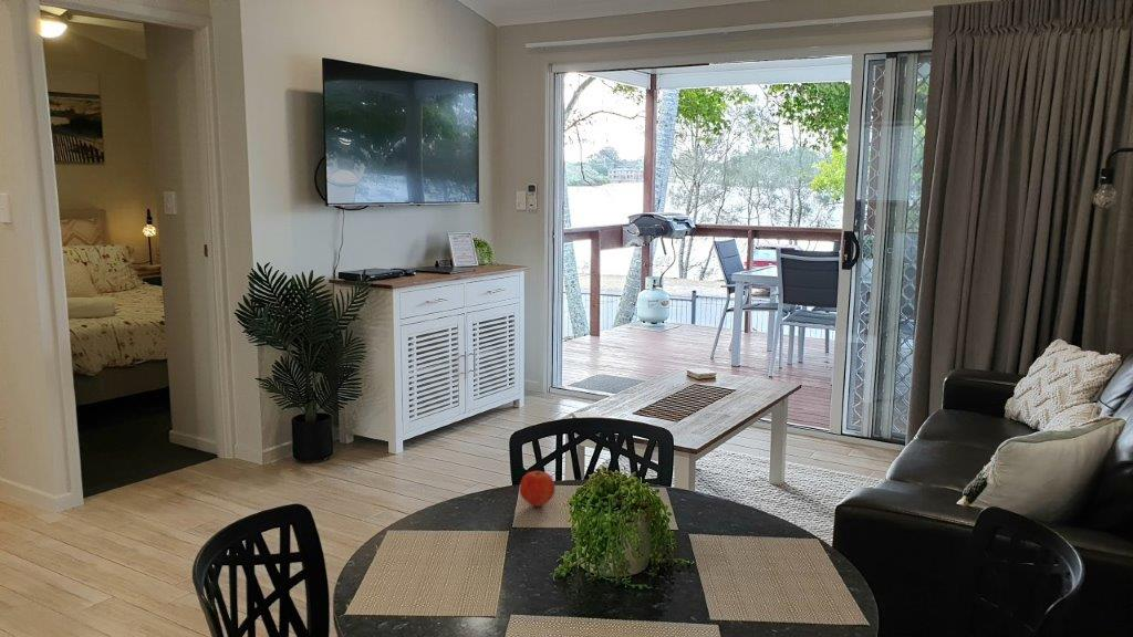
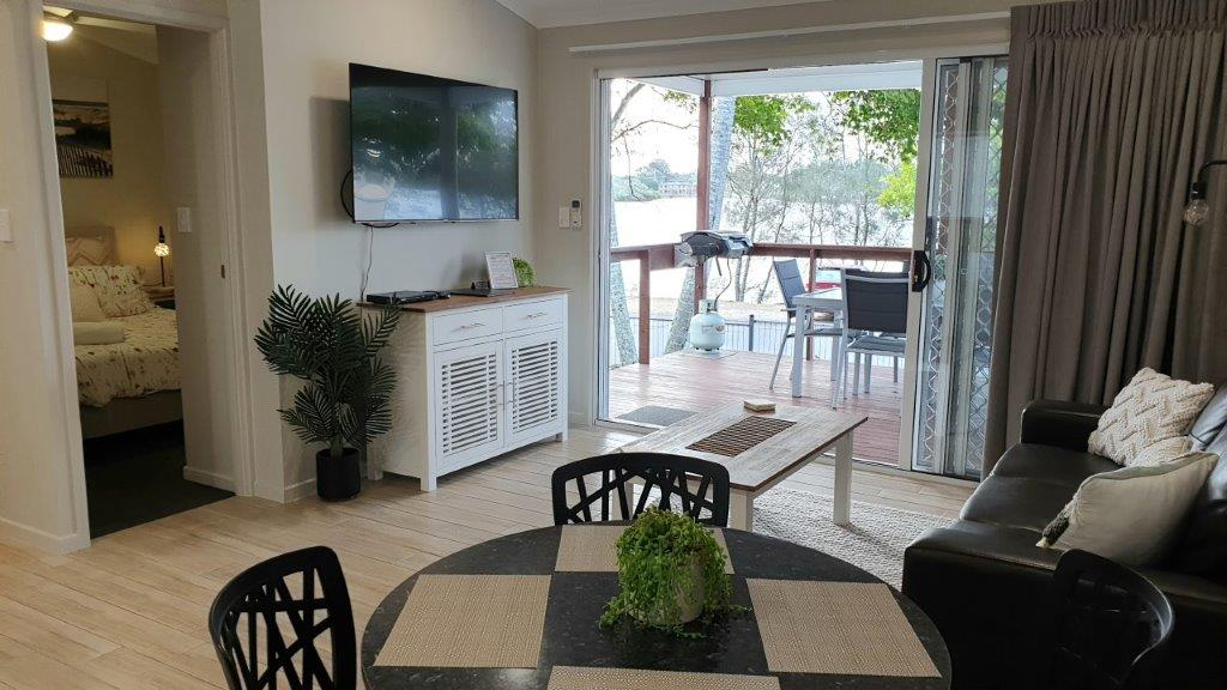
- apple [519,469,557,508]
